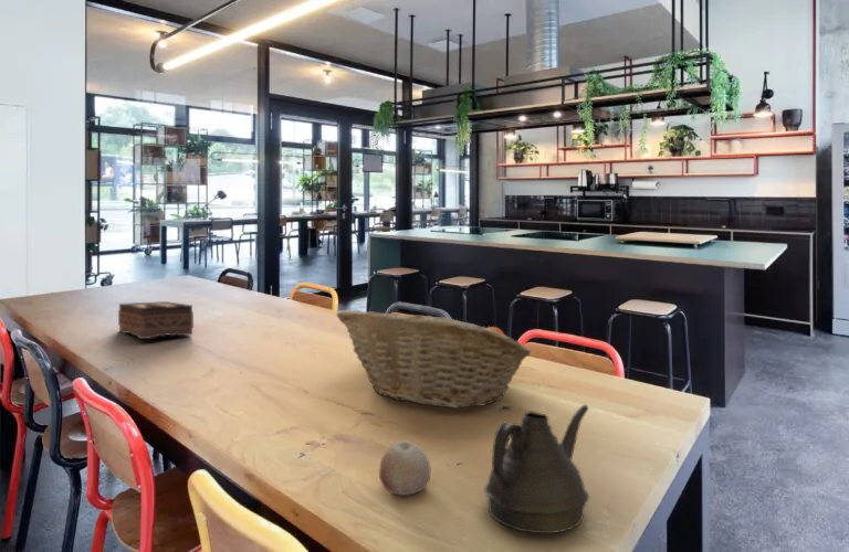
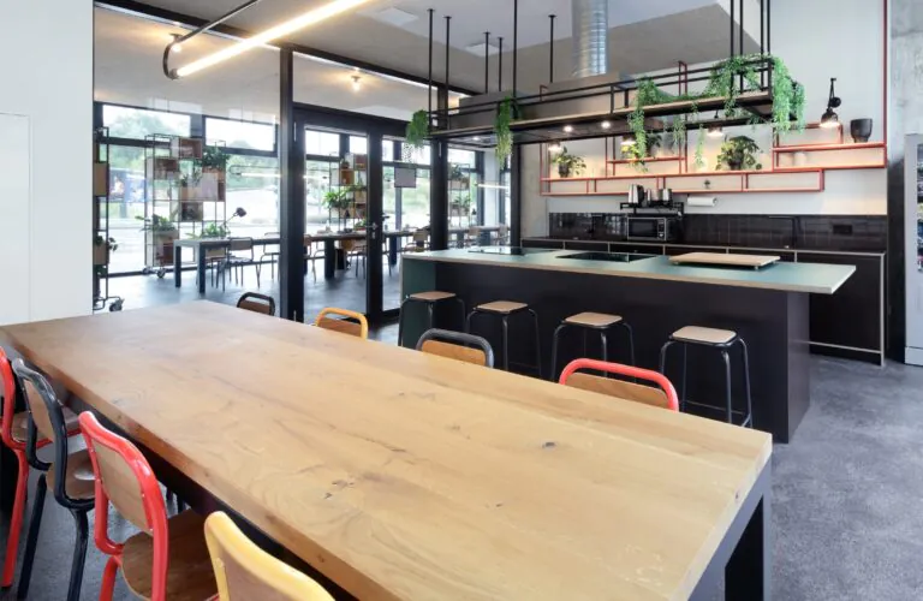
- fruit basket [335,308,533,410]
- teapot [483,404,590,534]
- apple [378,439,432,496]
- tissue box [117,300,195,340]
